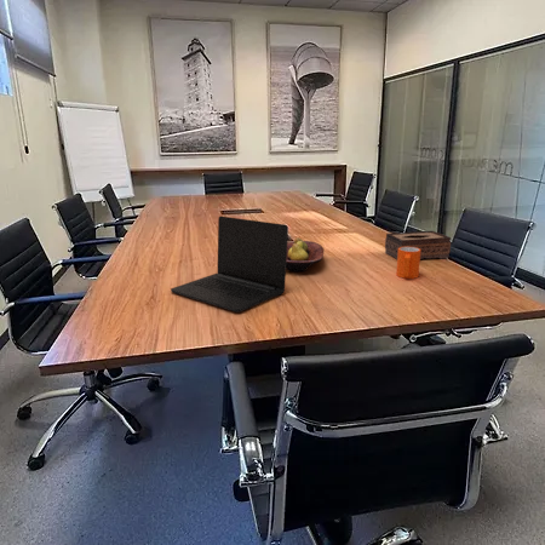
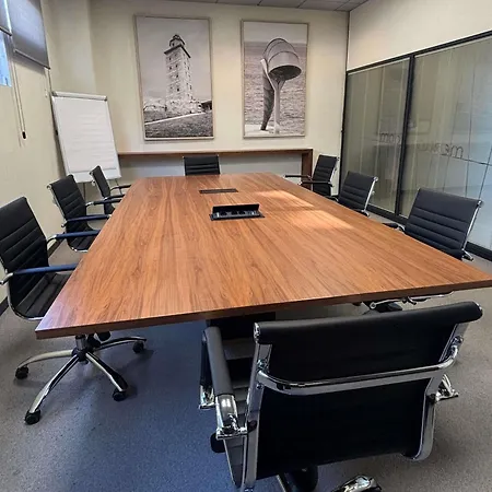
- tissue box [384,230,452,260]
- laptop [170,216,289,312]
- mug [395,247,421,280]
- fruit bowl [286,236,325,272]
